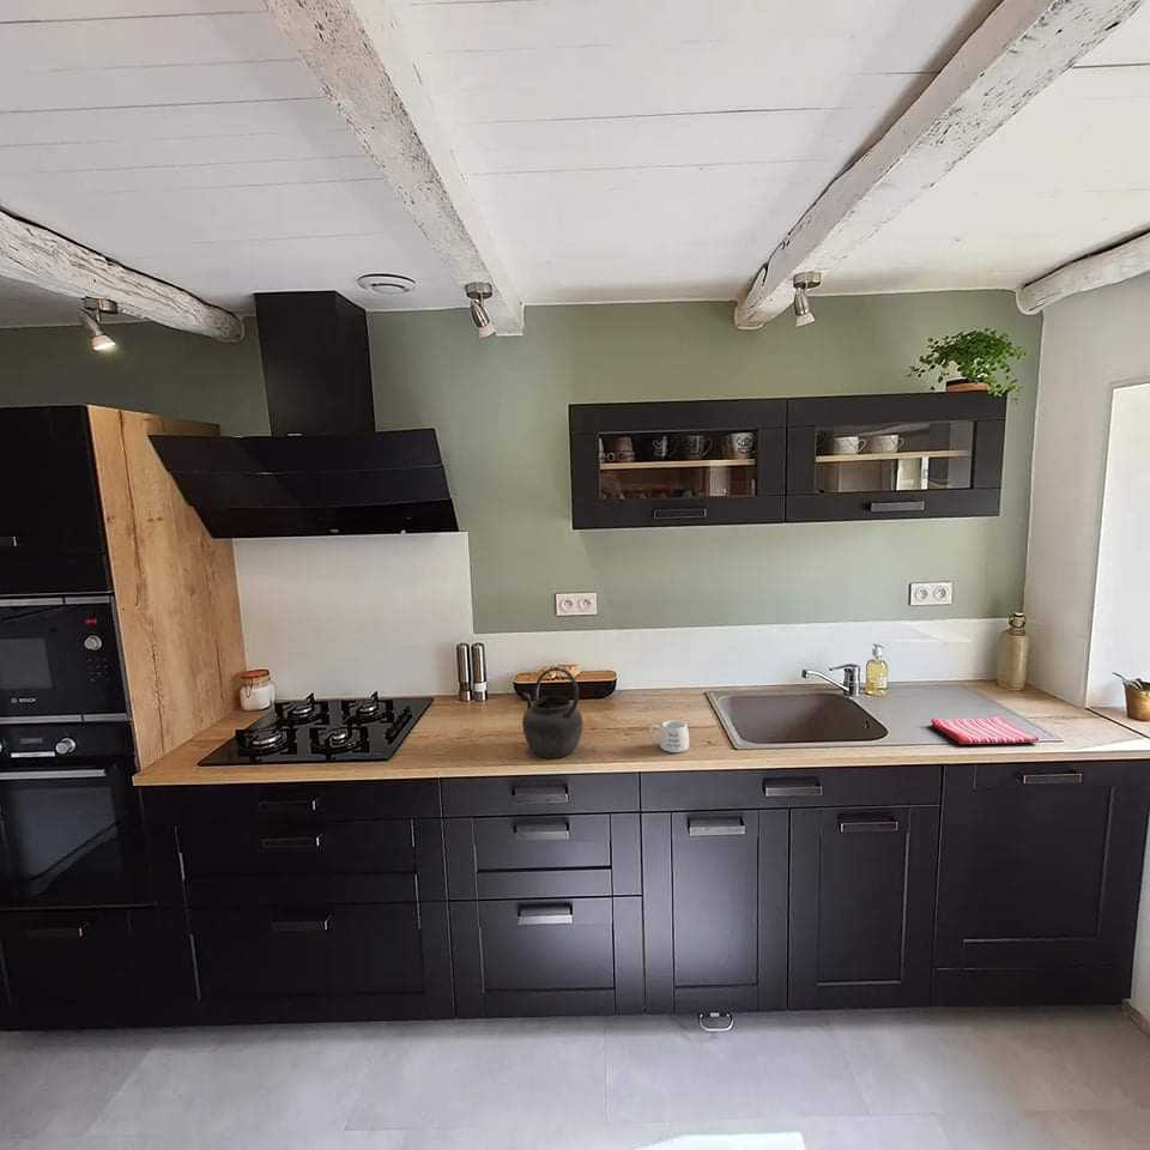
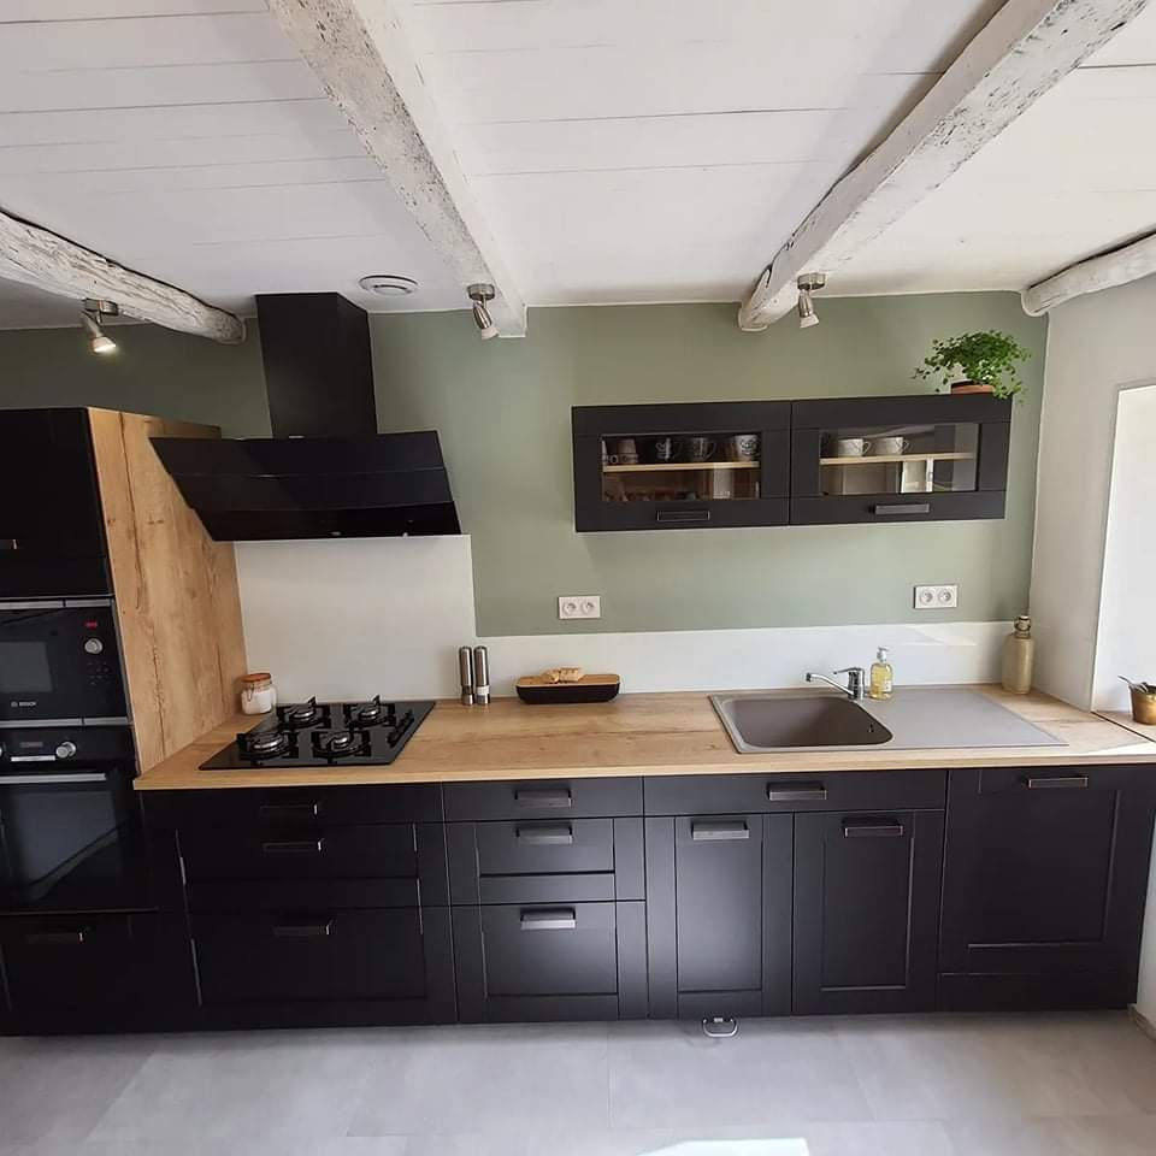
- dish towel [930,715,1040,745]
- mug [648,719,690,753]
- kettle [521,666,583,759]
